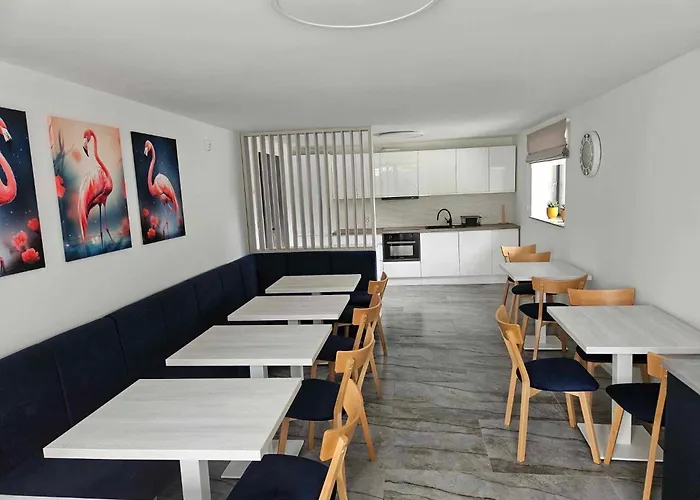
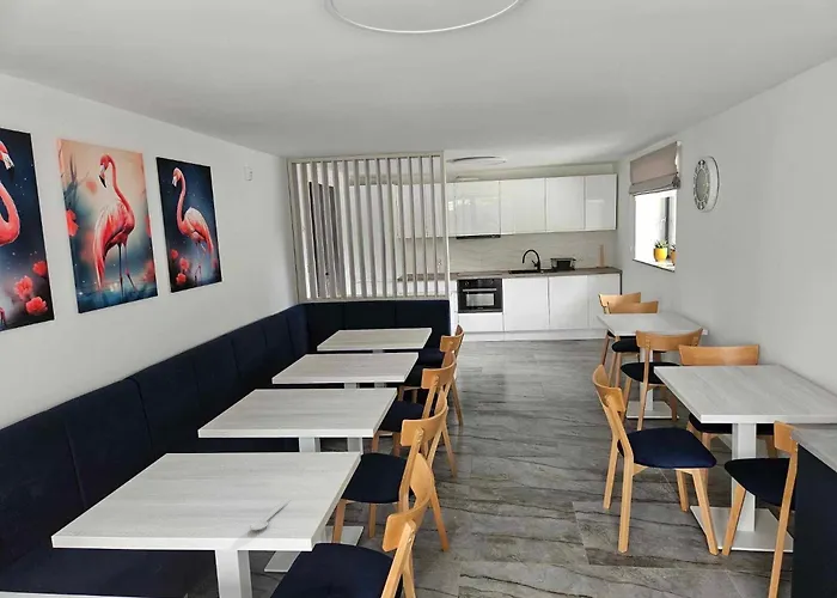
+ spoon [249,498,292,531]
